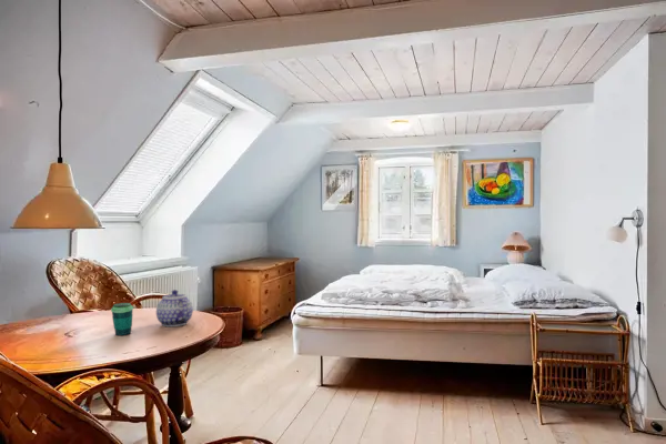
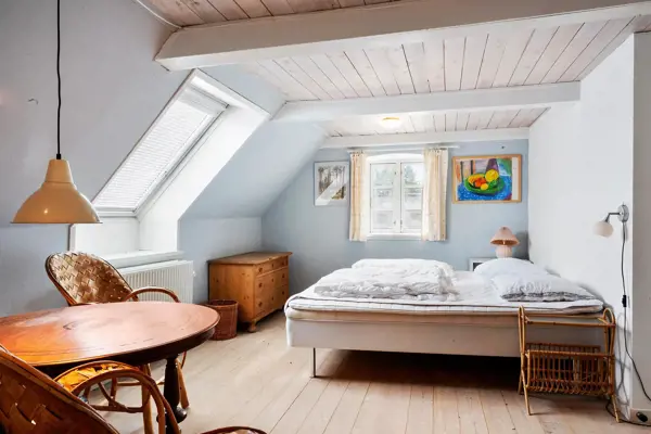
- cup [110,302,134,336]
- teapot [155,289,194,327]
